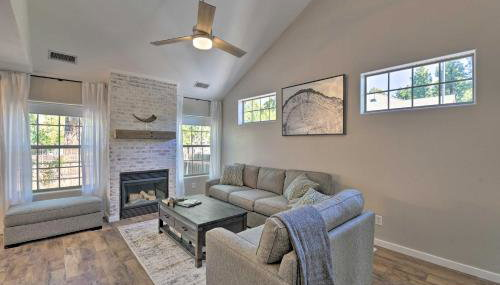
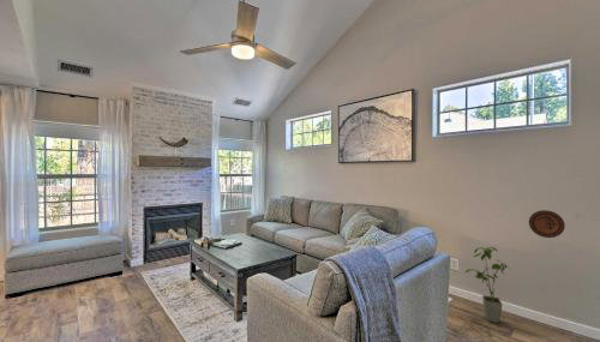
+ decorative plate [528,209,566,239]
+ house plant [464,246,512,324]
